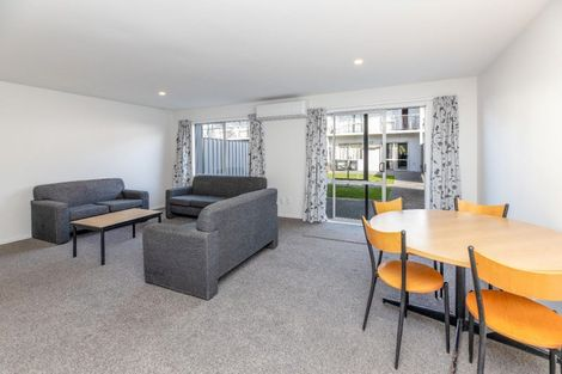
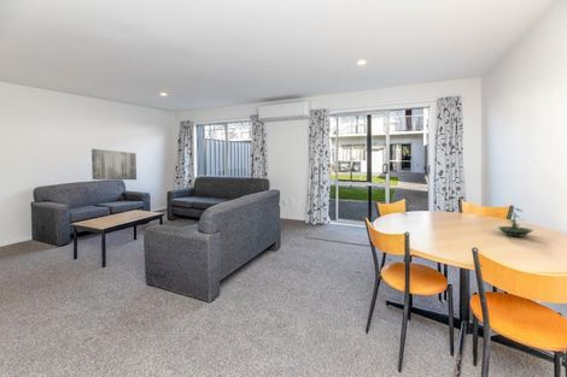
+ wall art [90,148,138,181]
+ terrarium [496,207,534,238]
